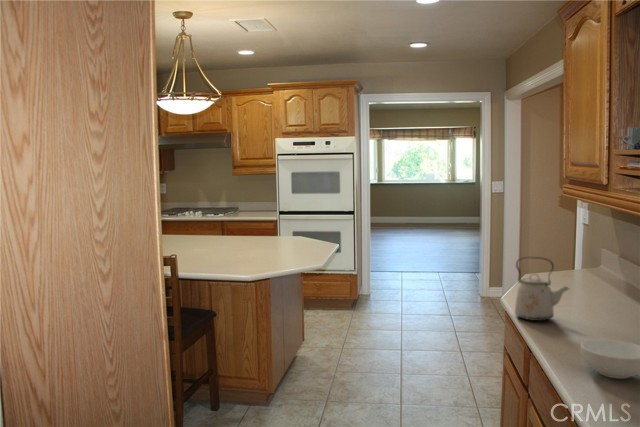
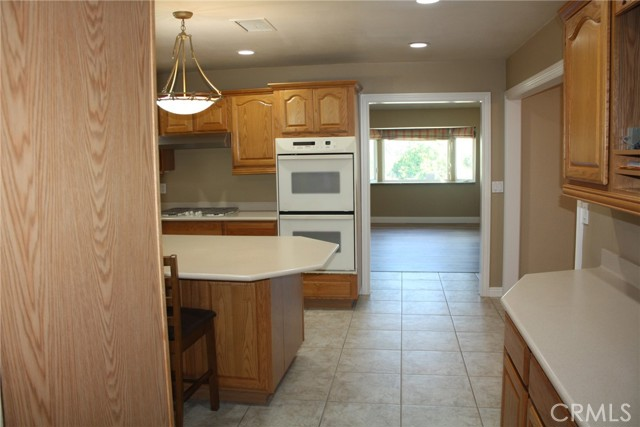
- cereal bowl [580,338,640,380]
- kettle [514,256,570,322]
